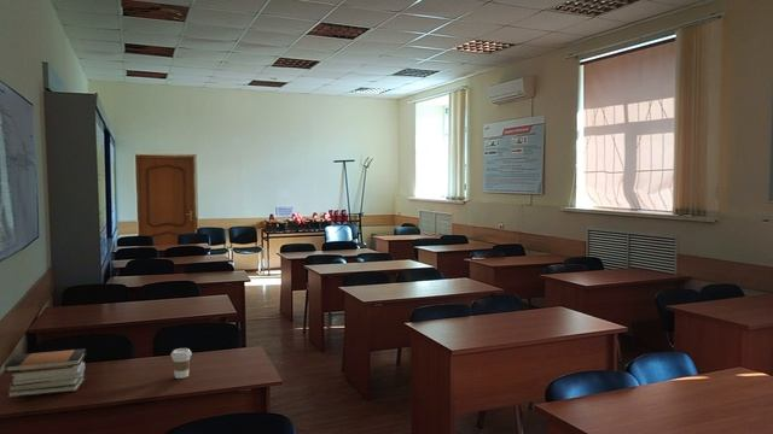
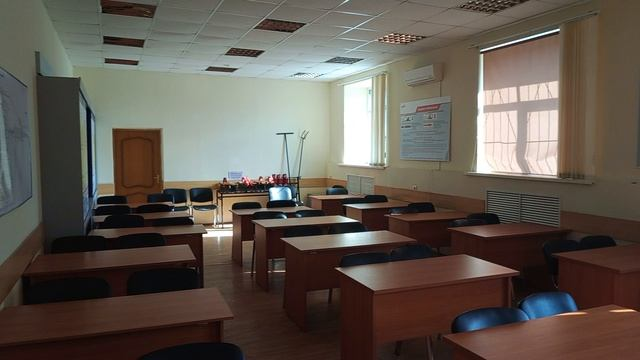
- coffee cup [170,347,193,380]
- book stack [4,347,87,399]
